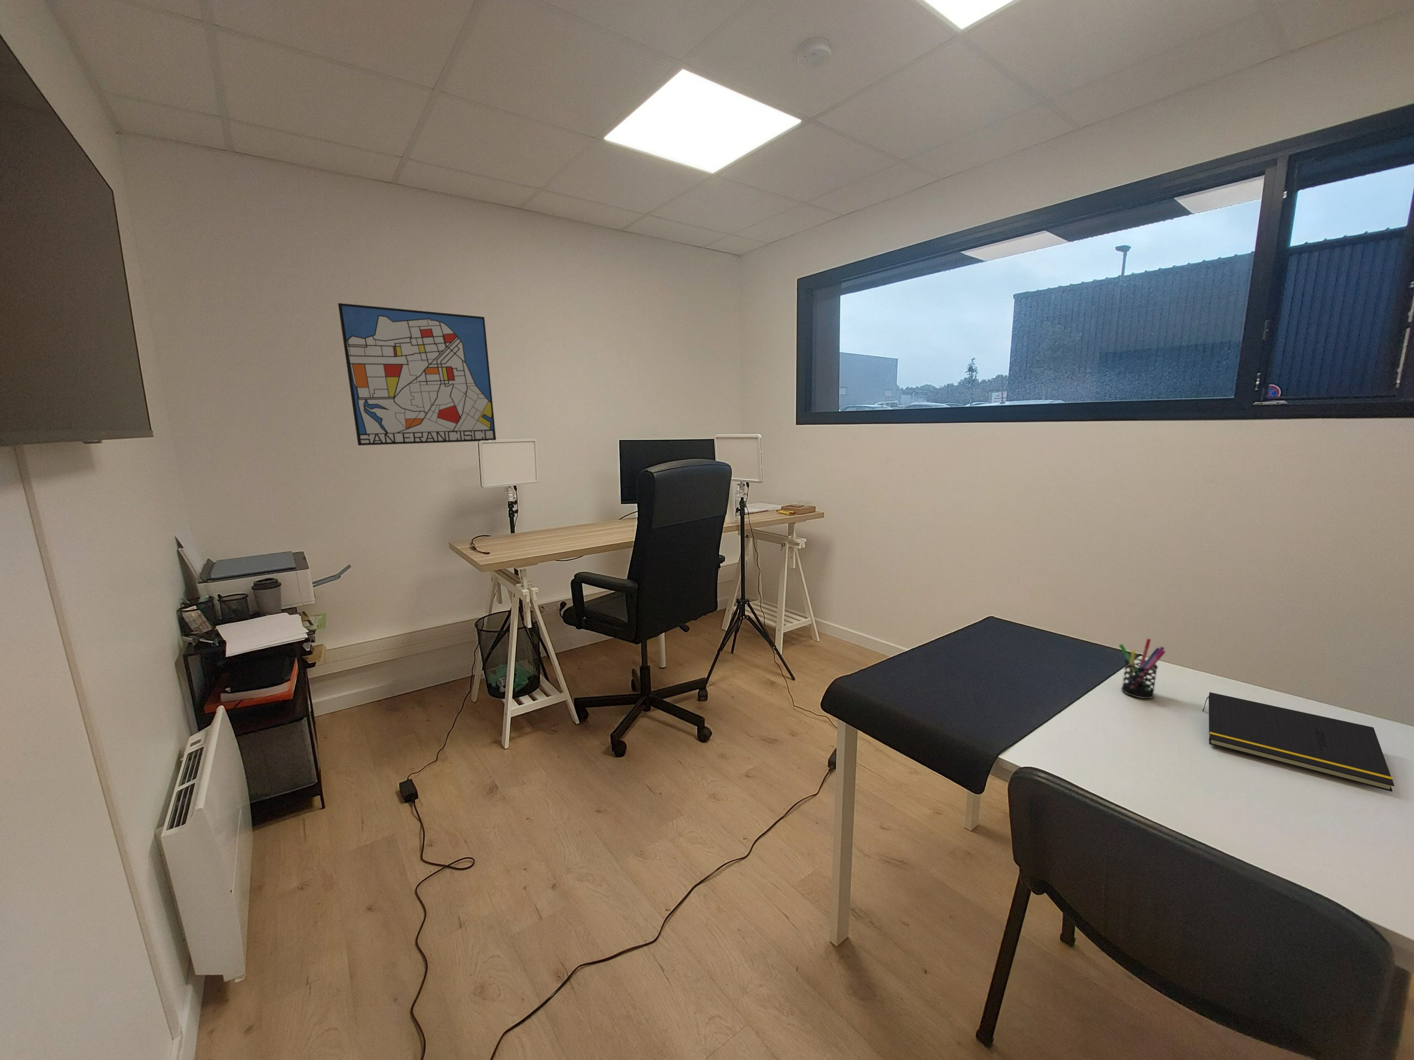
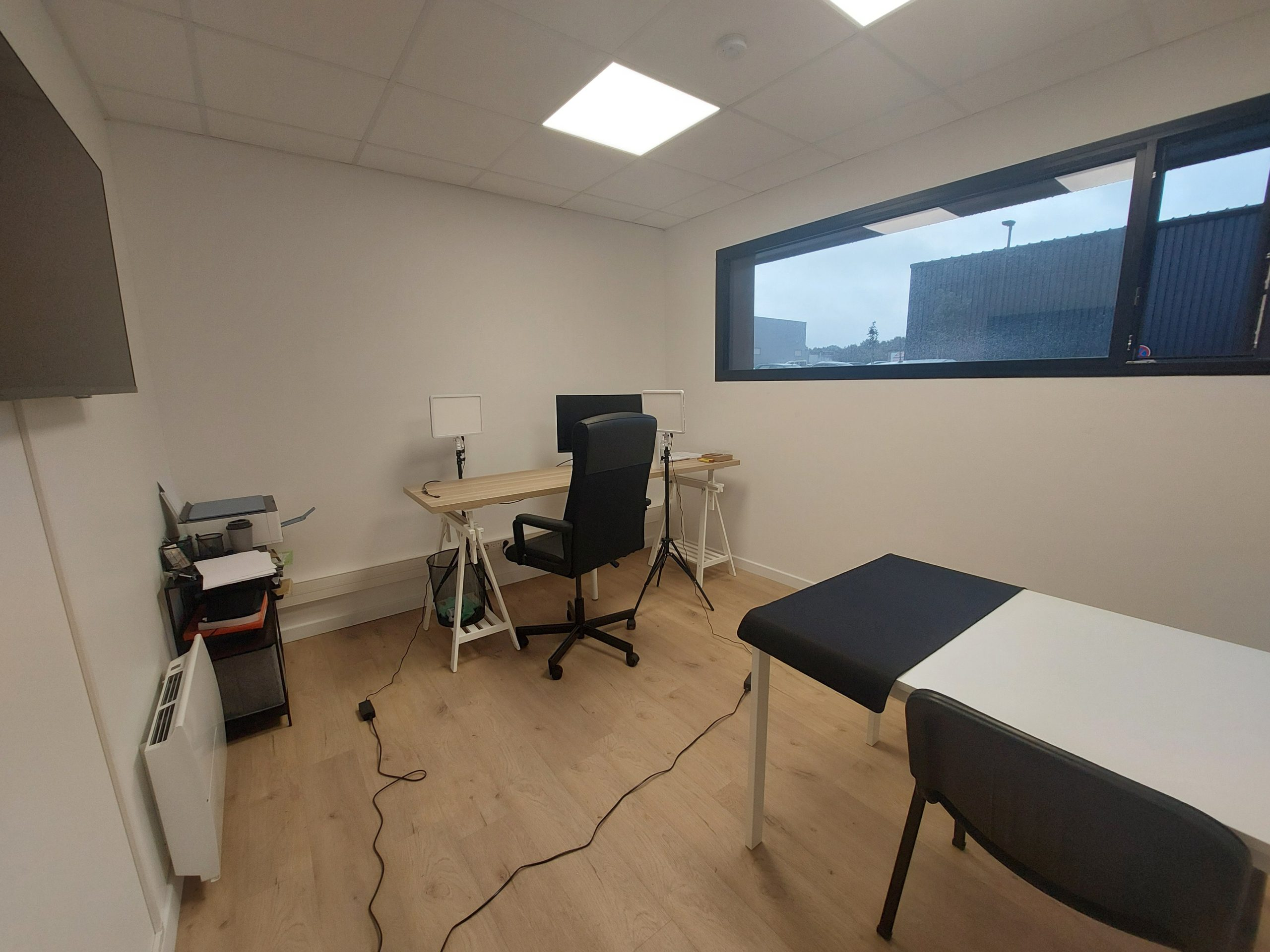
- notepad [1202,691,1395,793]
- wall art [337,303,497,446]
- pen holder [1118,638,1166,699]
